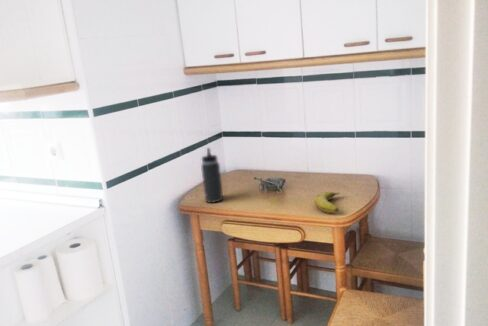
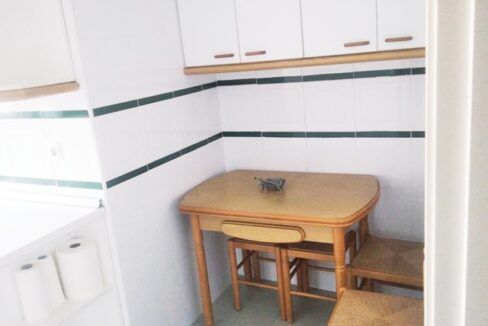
- thermos bottle [200,147,224,204]
- banana [313,190,341,214]
